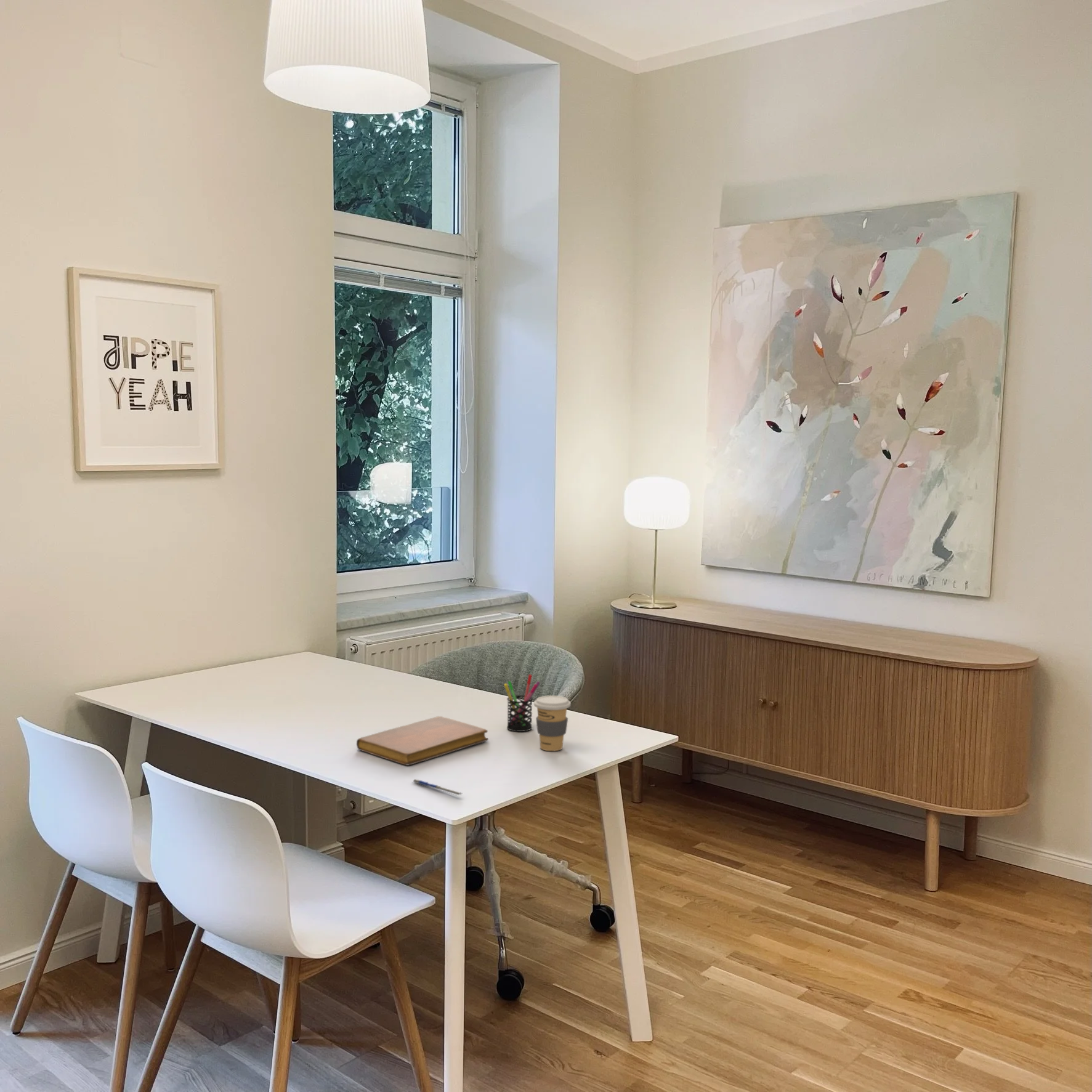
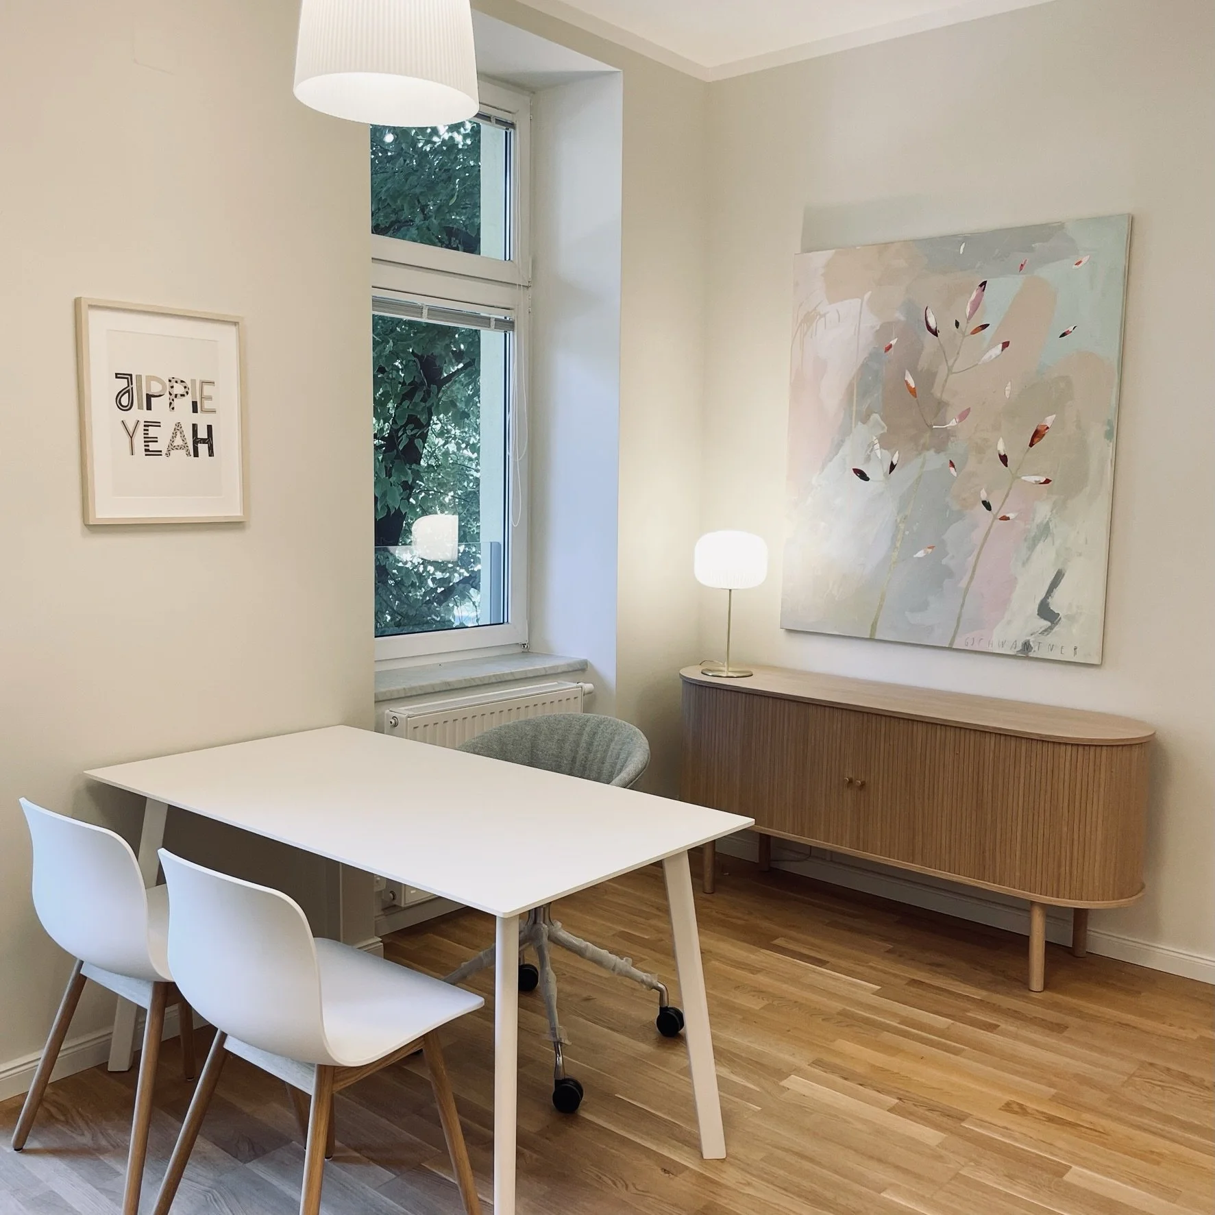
- pen holder [503,674,541,732]
- notebook [356,716,488,766]
- pen [412,779,463,796]
- coffee cup [533,695,572,751]
